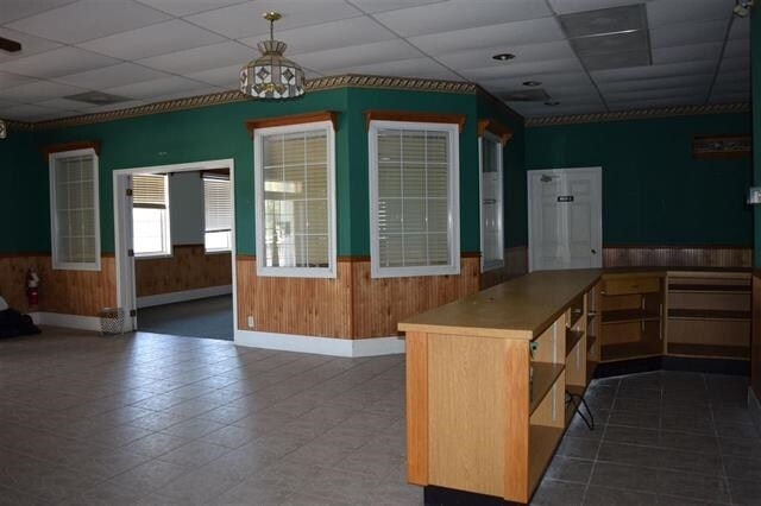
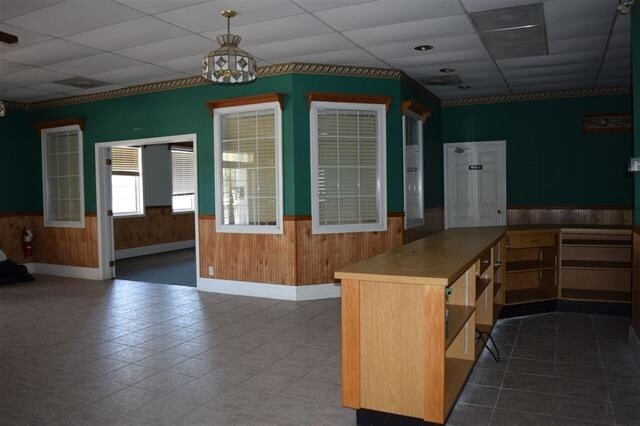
- waste bin [96,306,126,339]
